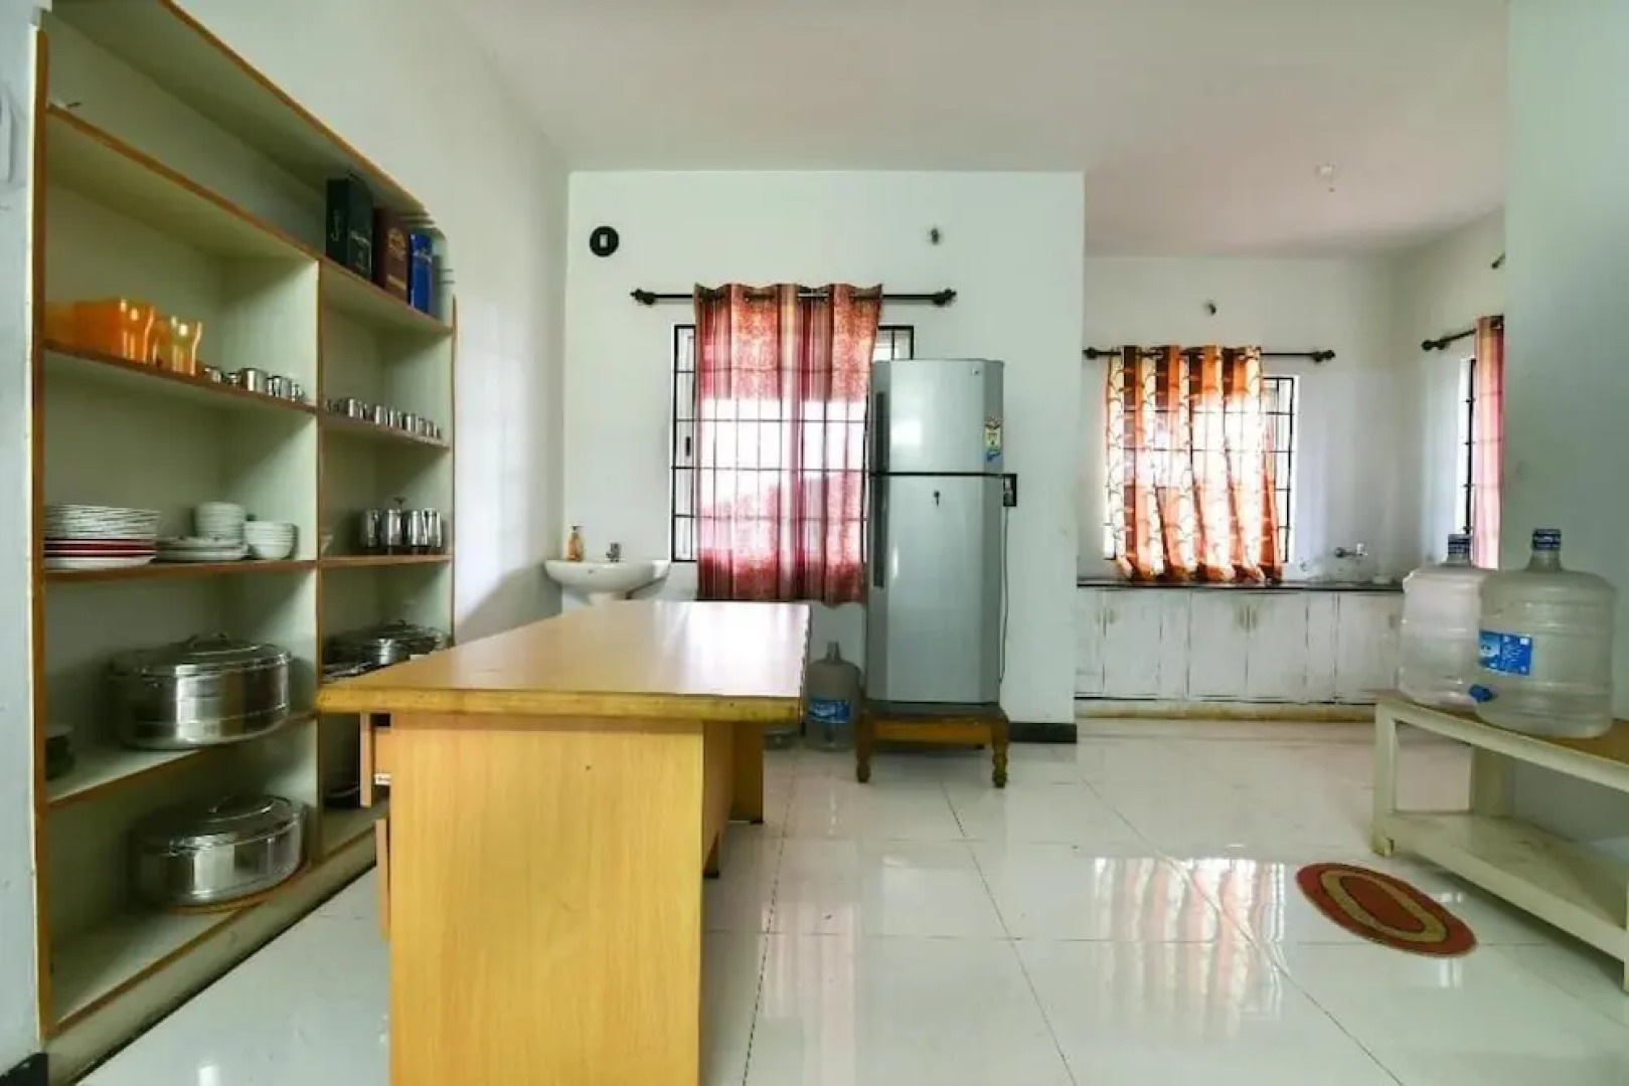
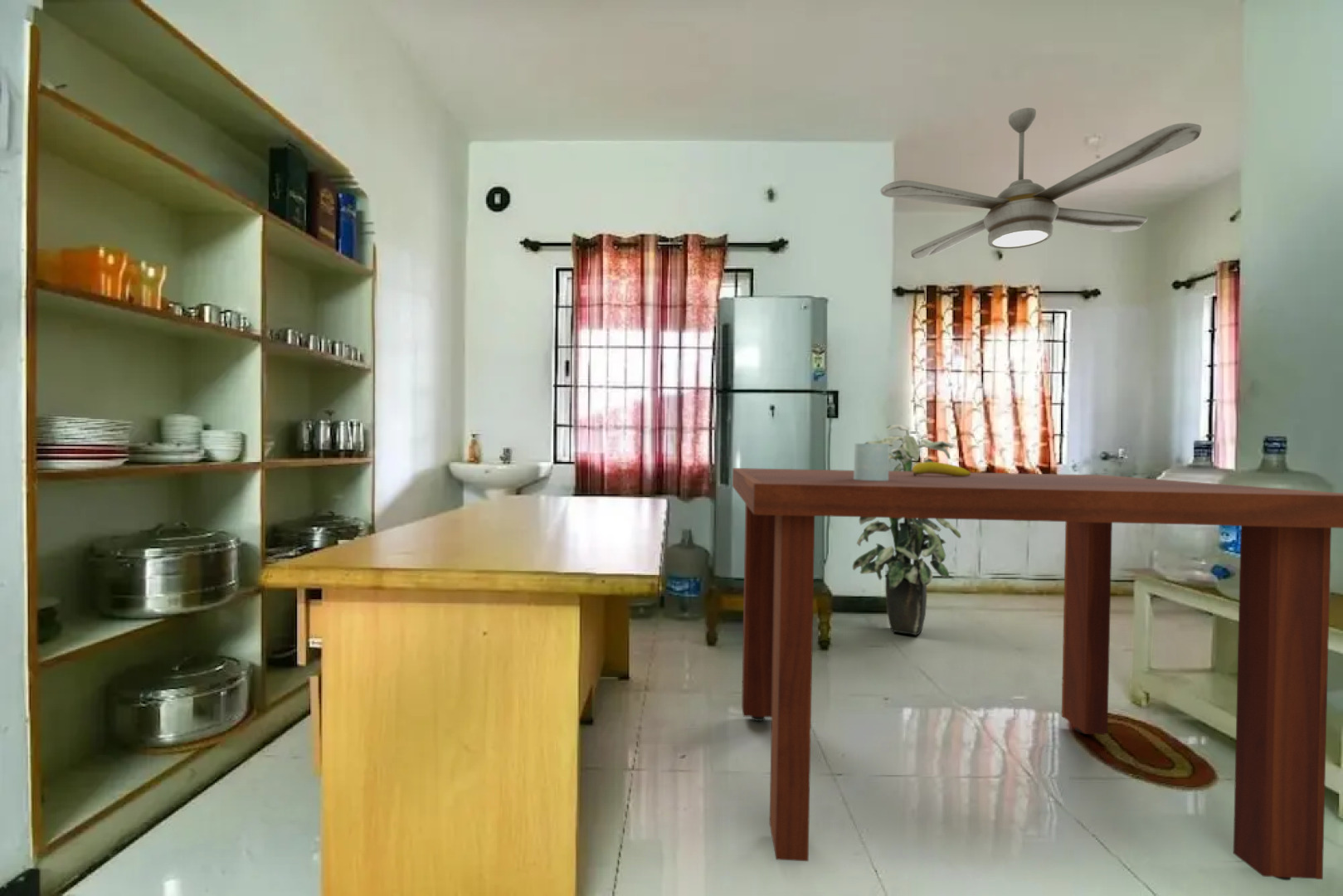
+ fruit [912,461,971,476]
+ indoor plant [852,424,962,635]
+ dining table [732,467,1343,881]
+ ceiling fan [879,107,1202,260]
+ glass [854,443,890,480]
